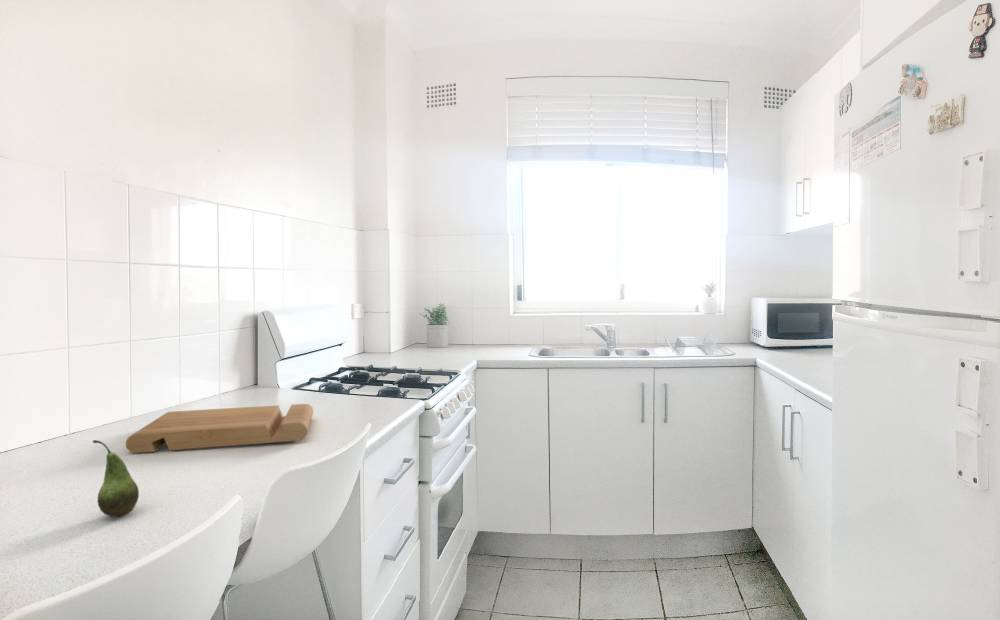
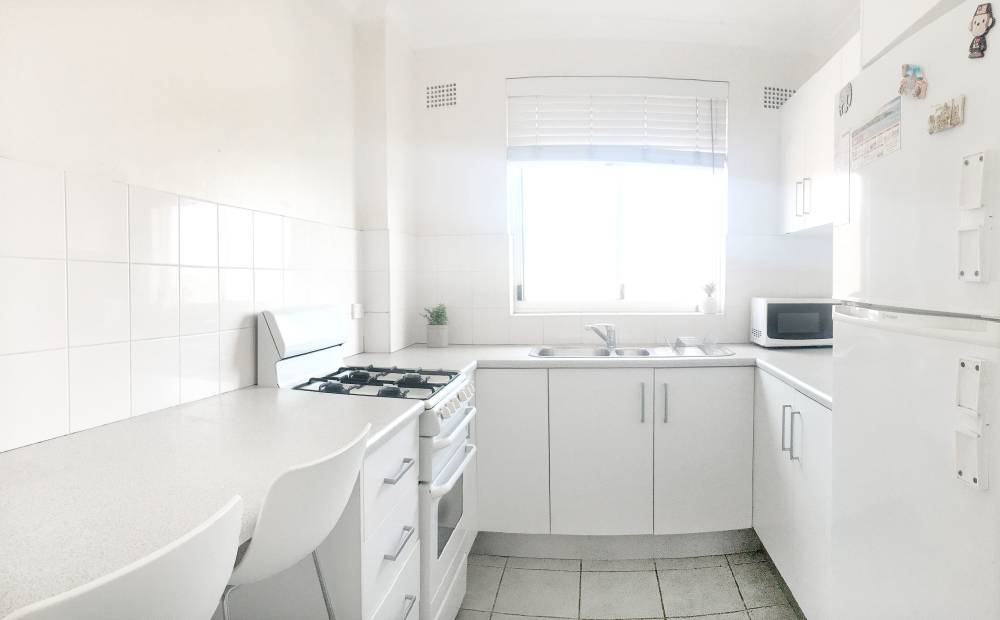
- fruit [92,439,140,518]
- cutting board [125,403,314,454]
